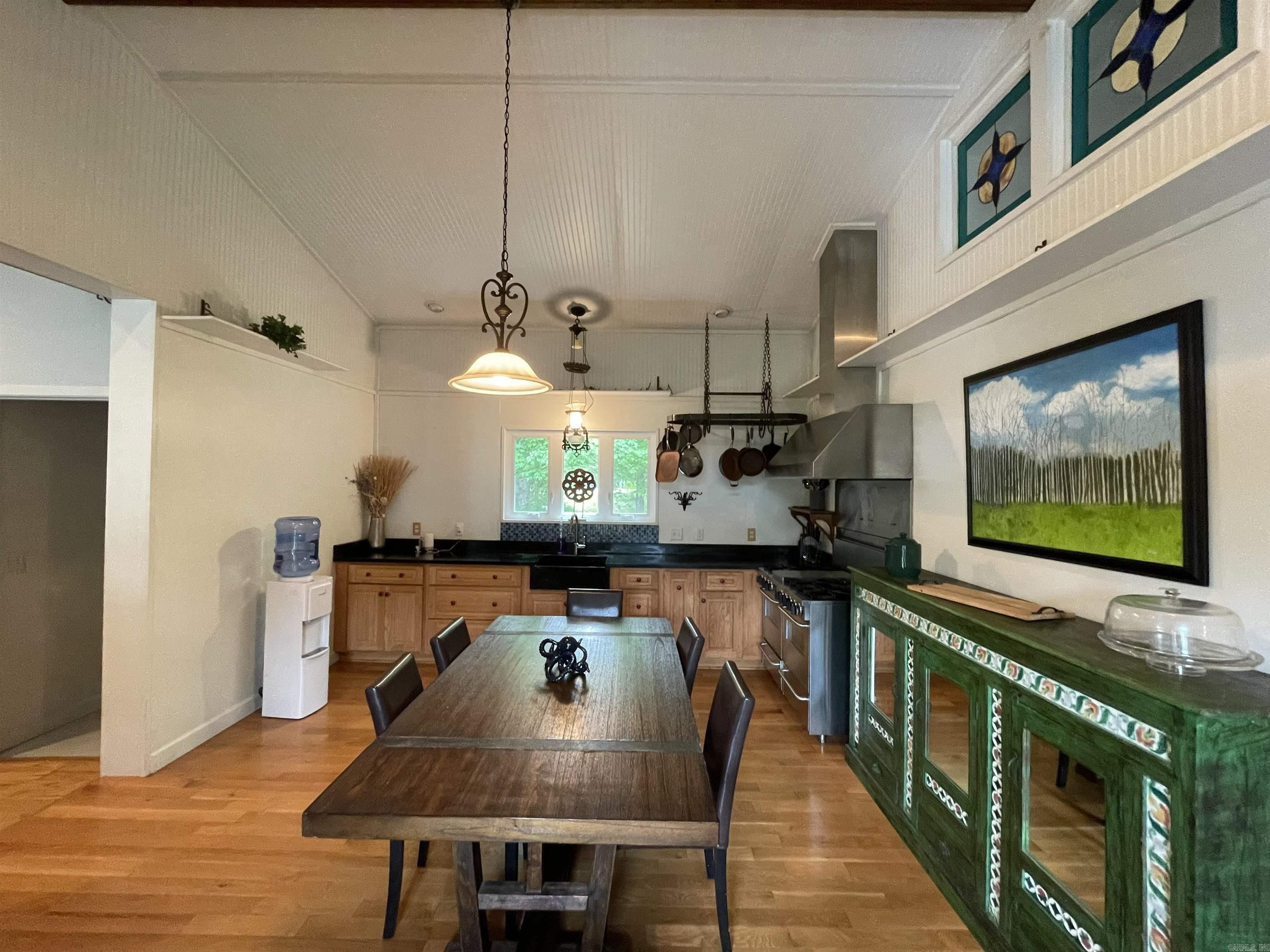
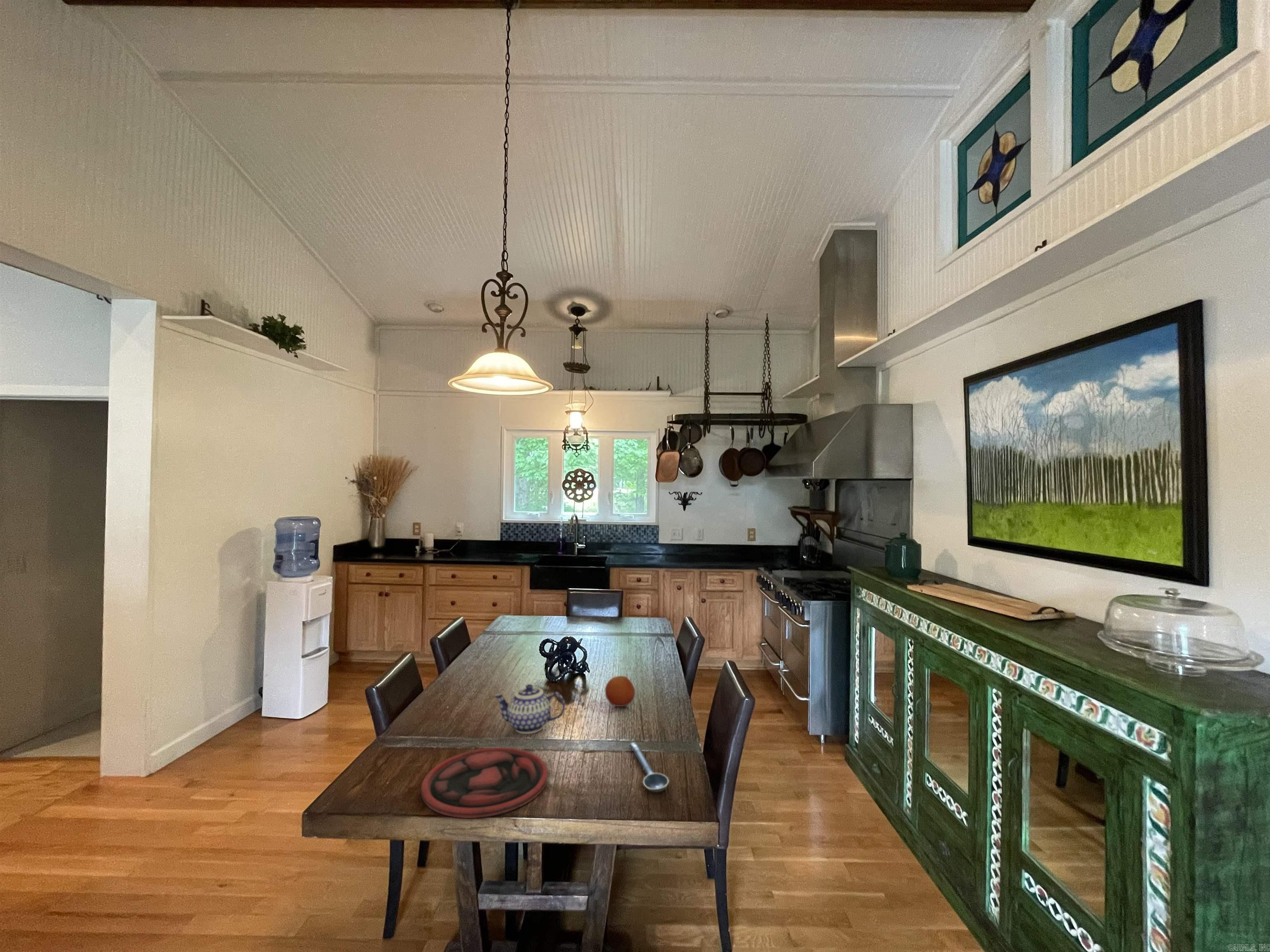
+ teapot [493,684,566,734]
+ spoon [628,742,669,792]
+ plate [421,747,548,819]
+ fruit [605,676,635,707]
